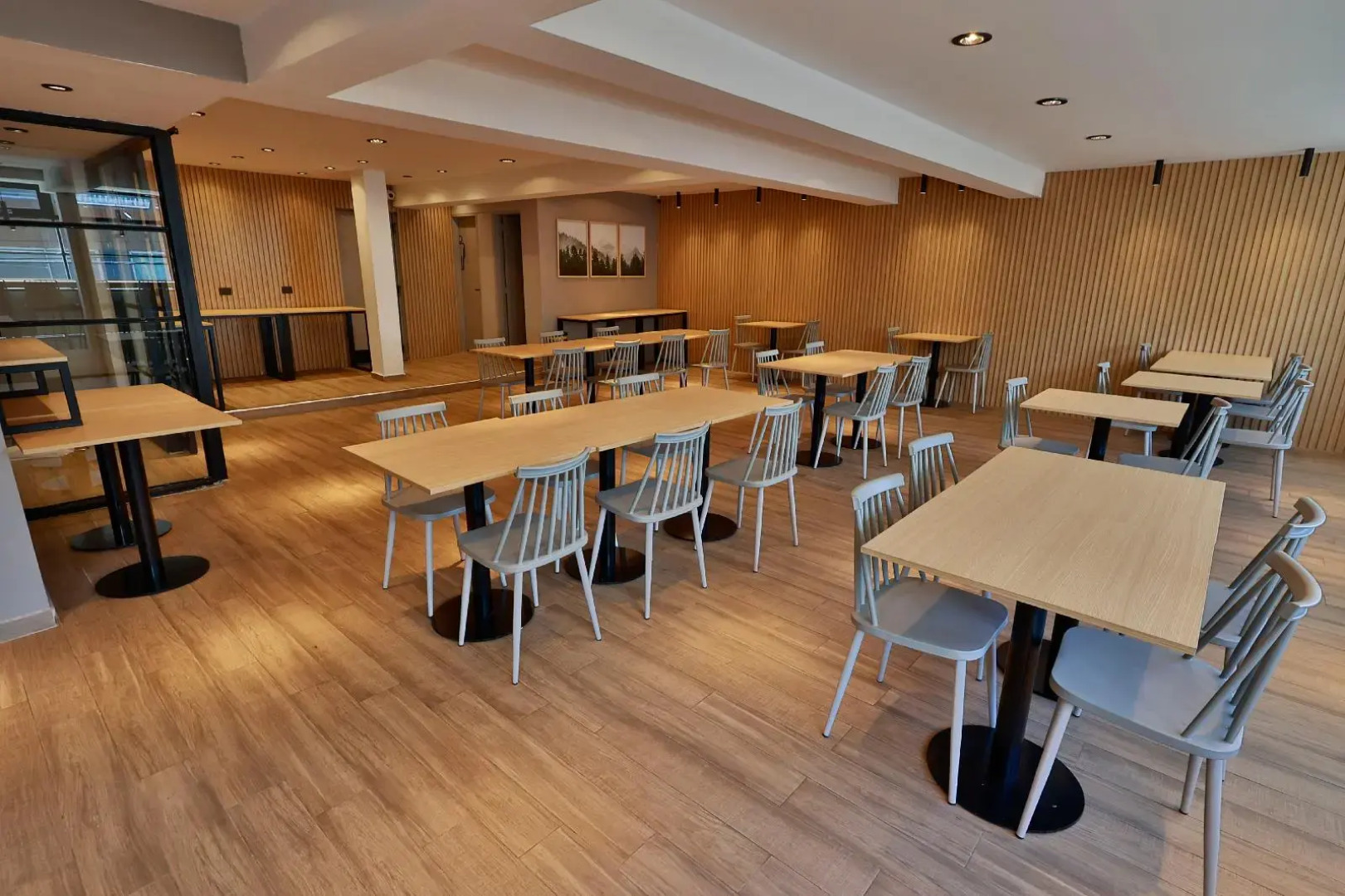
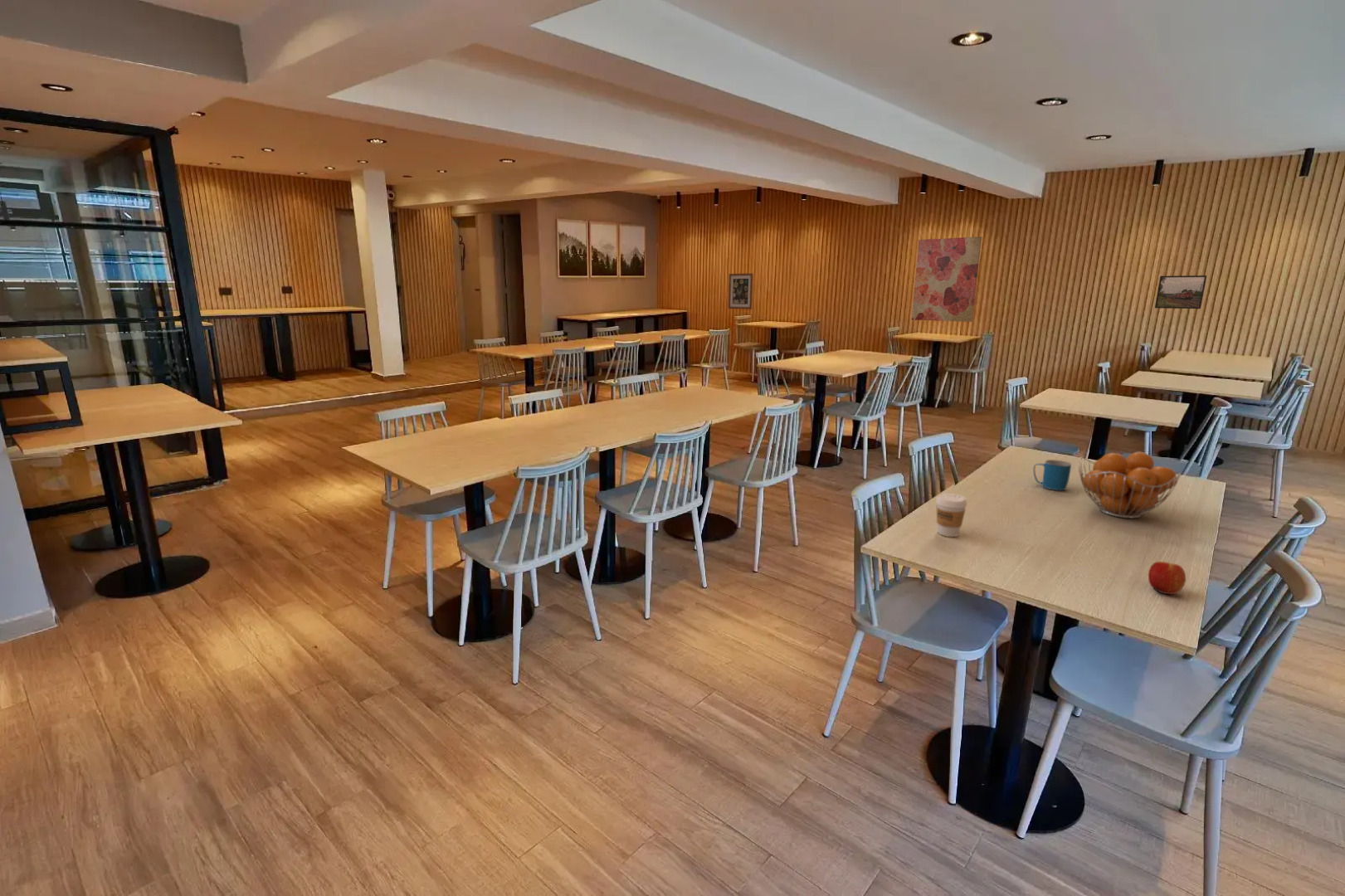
+ wall art [911,236,982,323]
+ mug [1033,459,1072,492]
+ coffee cup [935,493,967,538]
+ fruit basket [1078,451,1182,519]
+ fruit [1148,561,1187,595]
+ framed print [1154,275,1207,309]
+ wall art [728,273,753,310]
